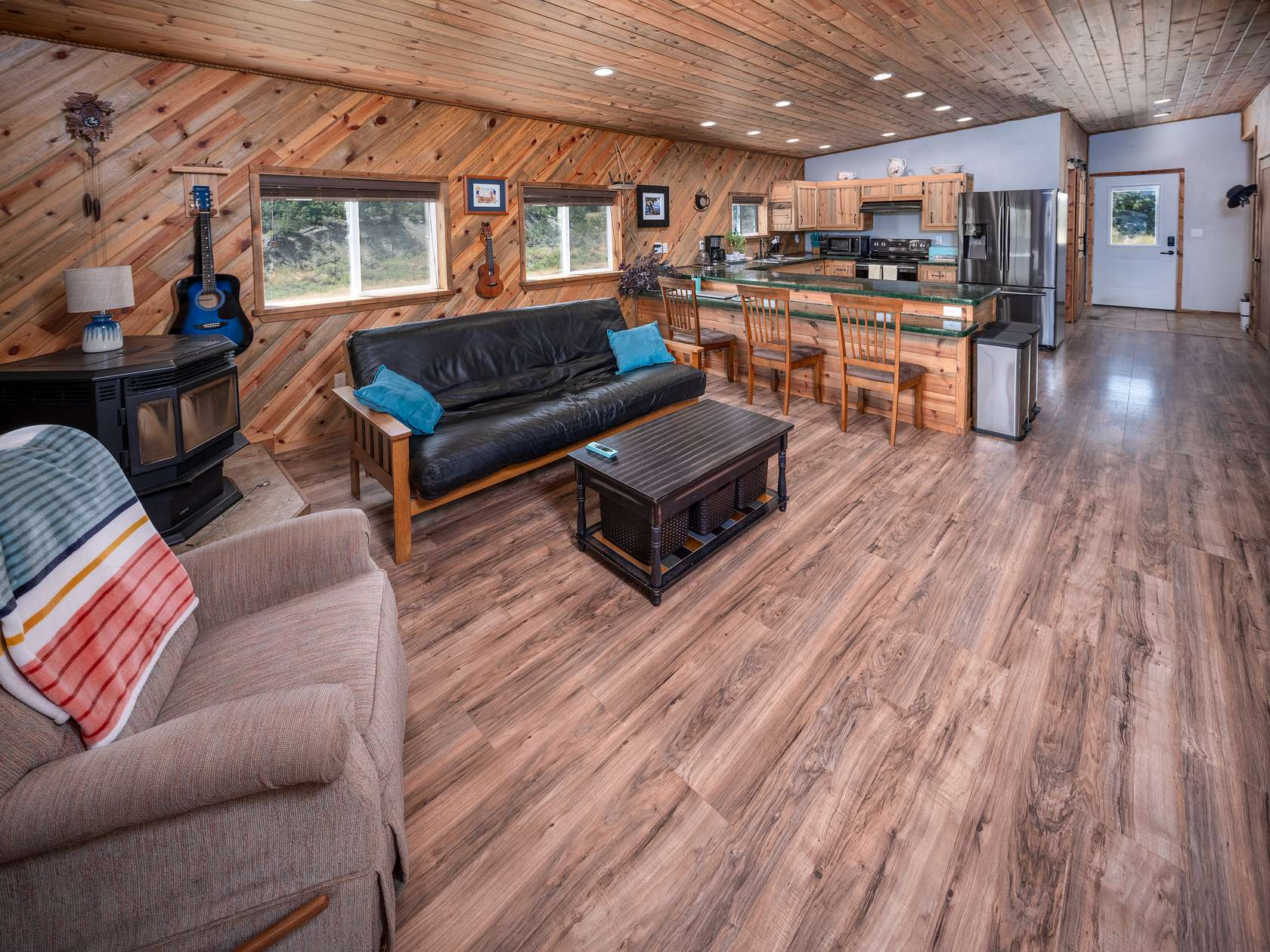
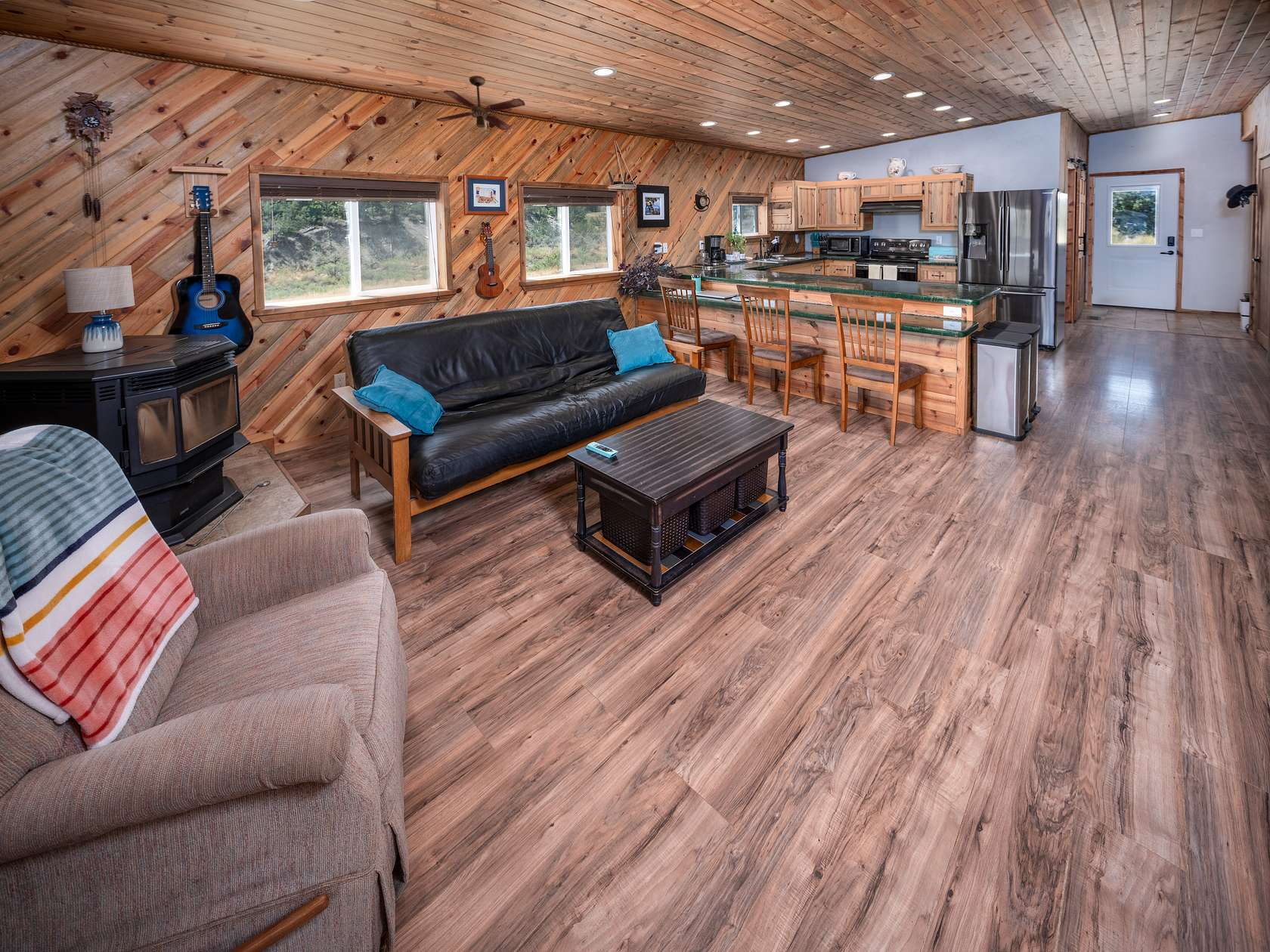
+ ceiling fan [435,75,525,131]
